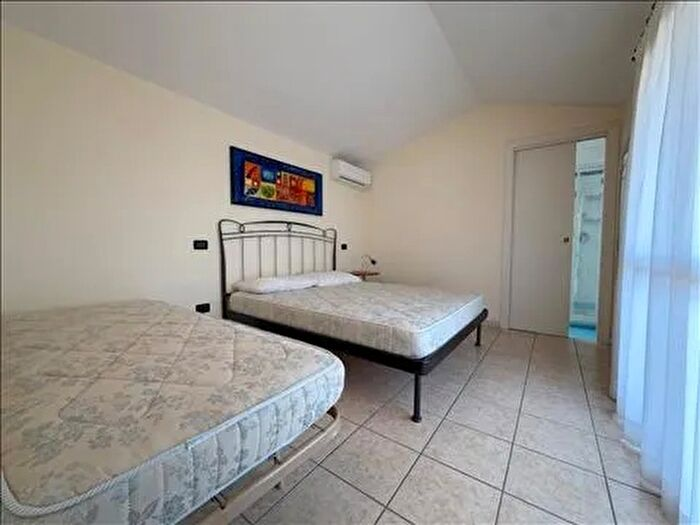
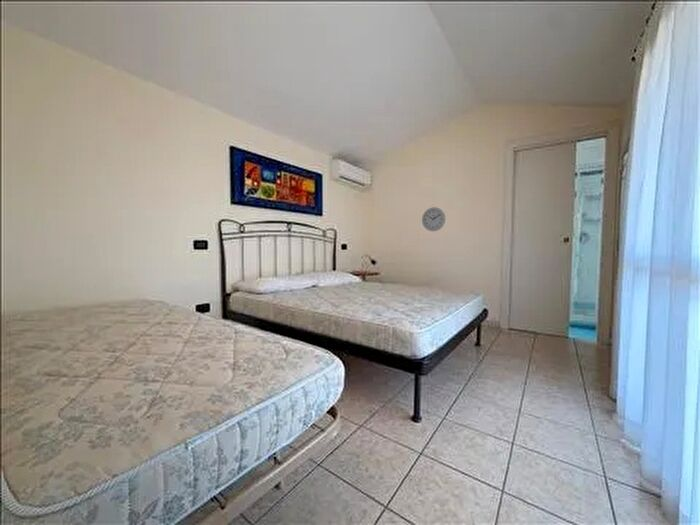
+ wall clock [421,206,446,232]
